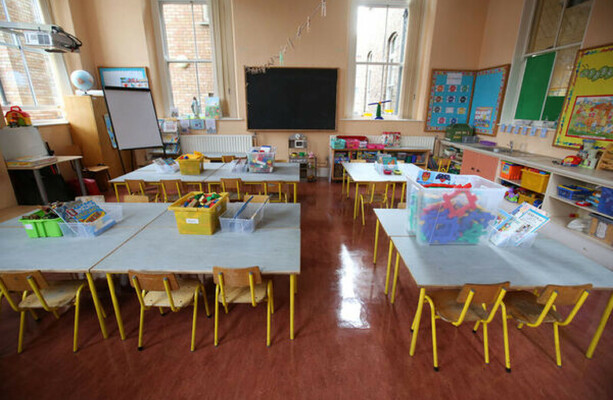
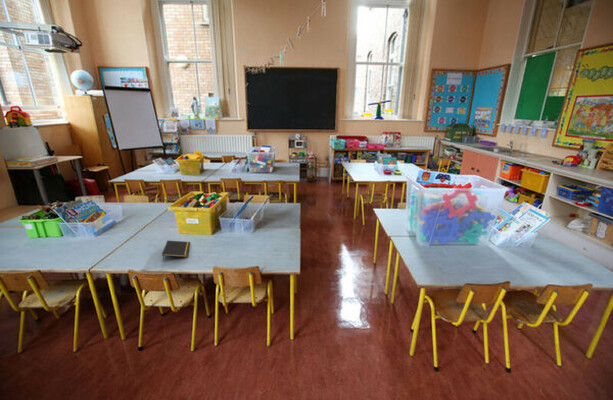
+ notepad [161,240,191,260]
